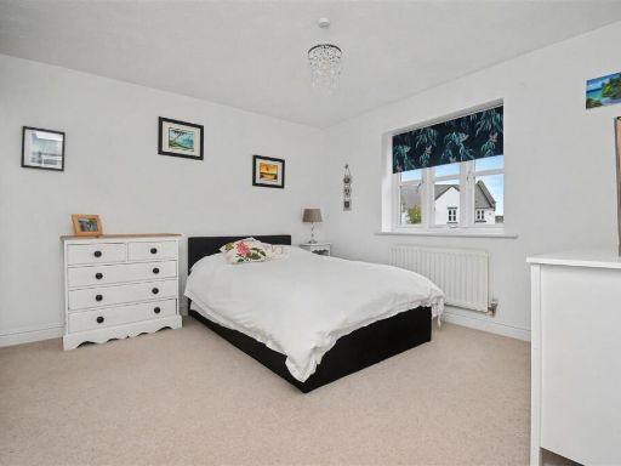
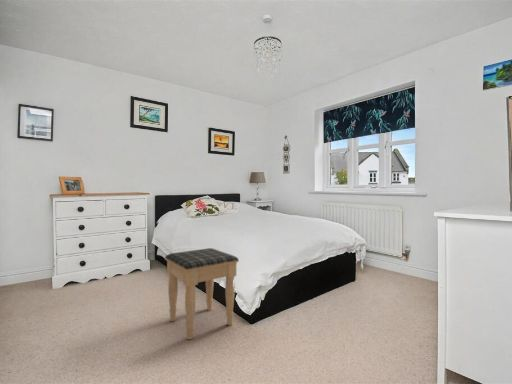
+ footstool [164,247,240,340]
